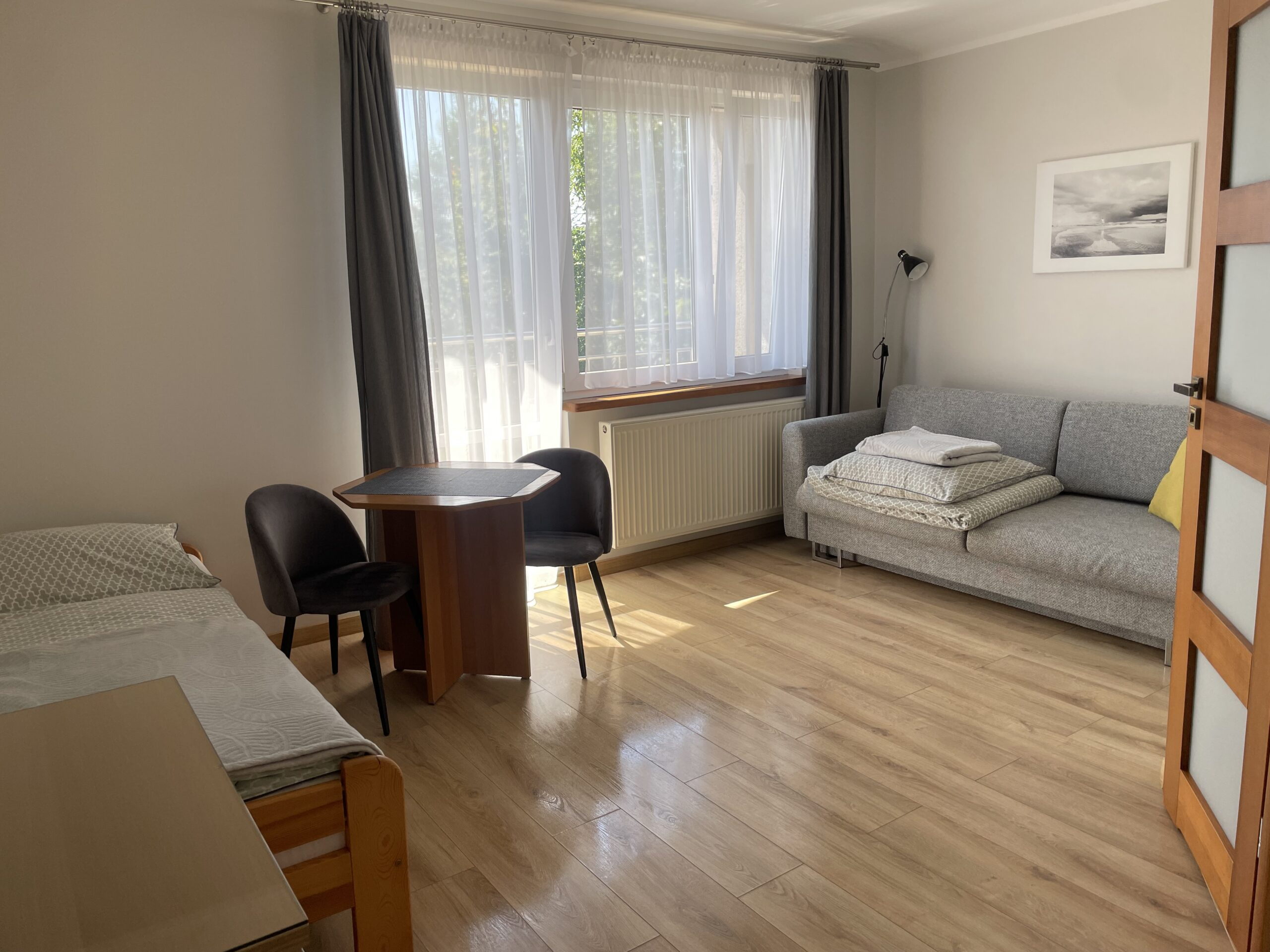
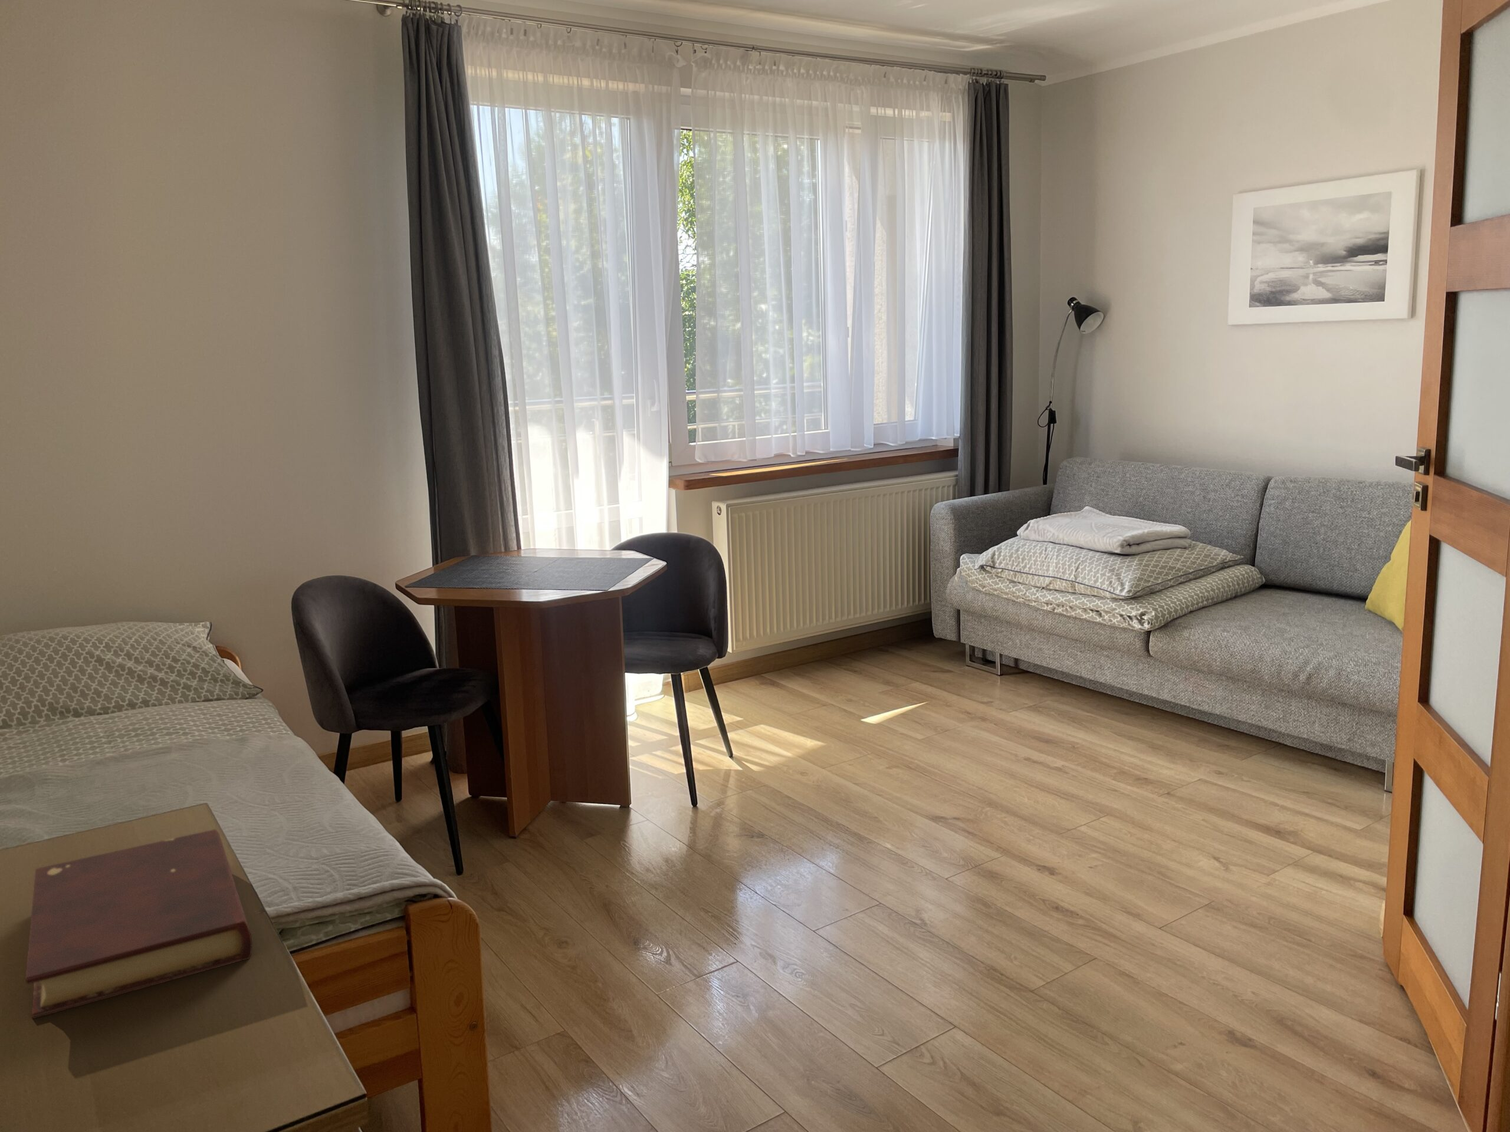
+ book [25,829,253,1020]
